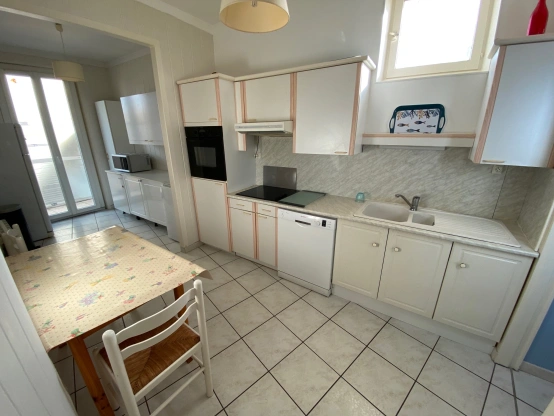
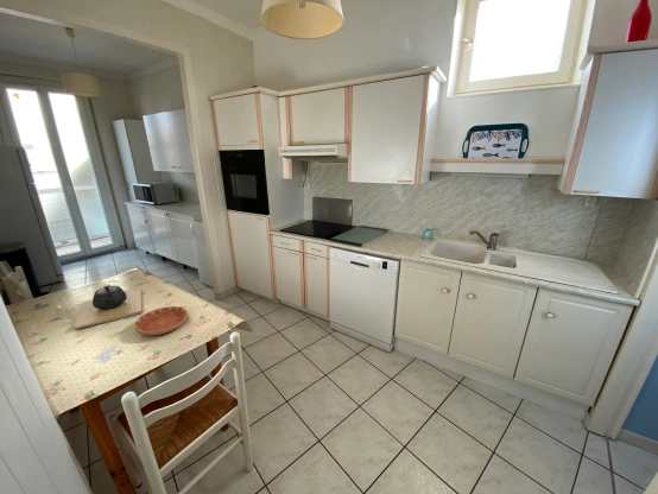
+ saucer [133,305,189,336]
+ teapot [74,284,144,330]
